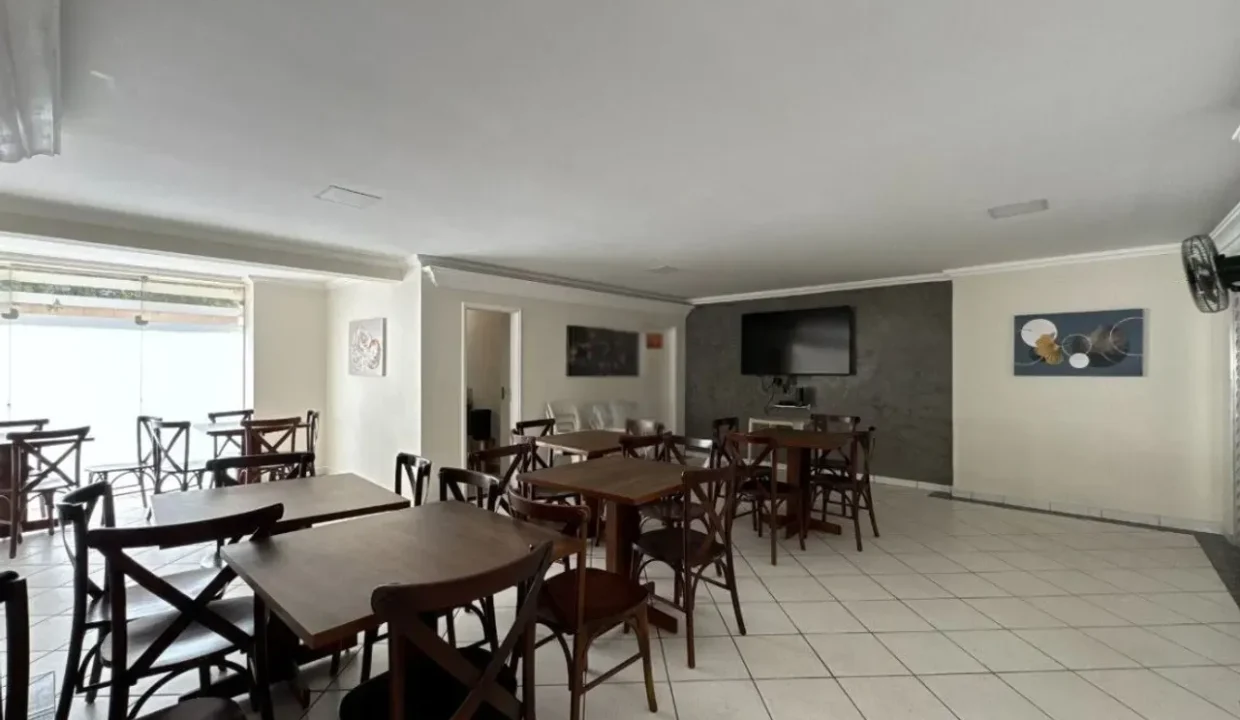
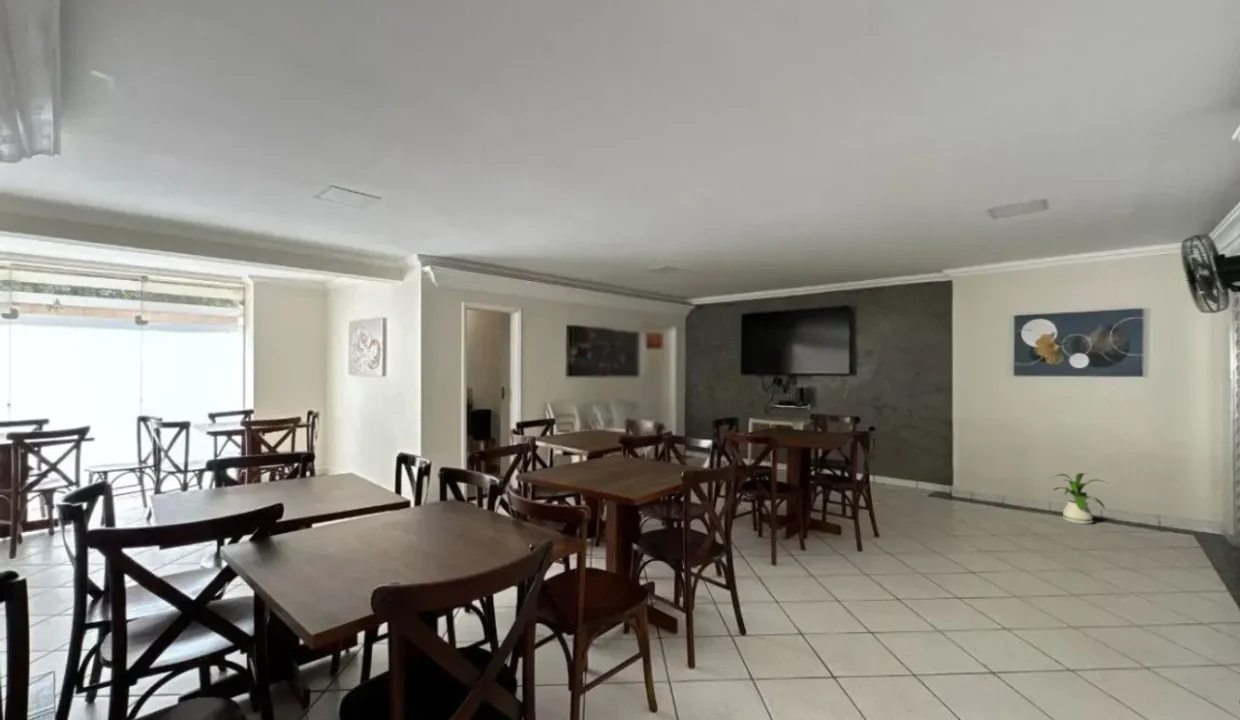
+ house plant [1050,472,1111,525]
